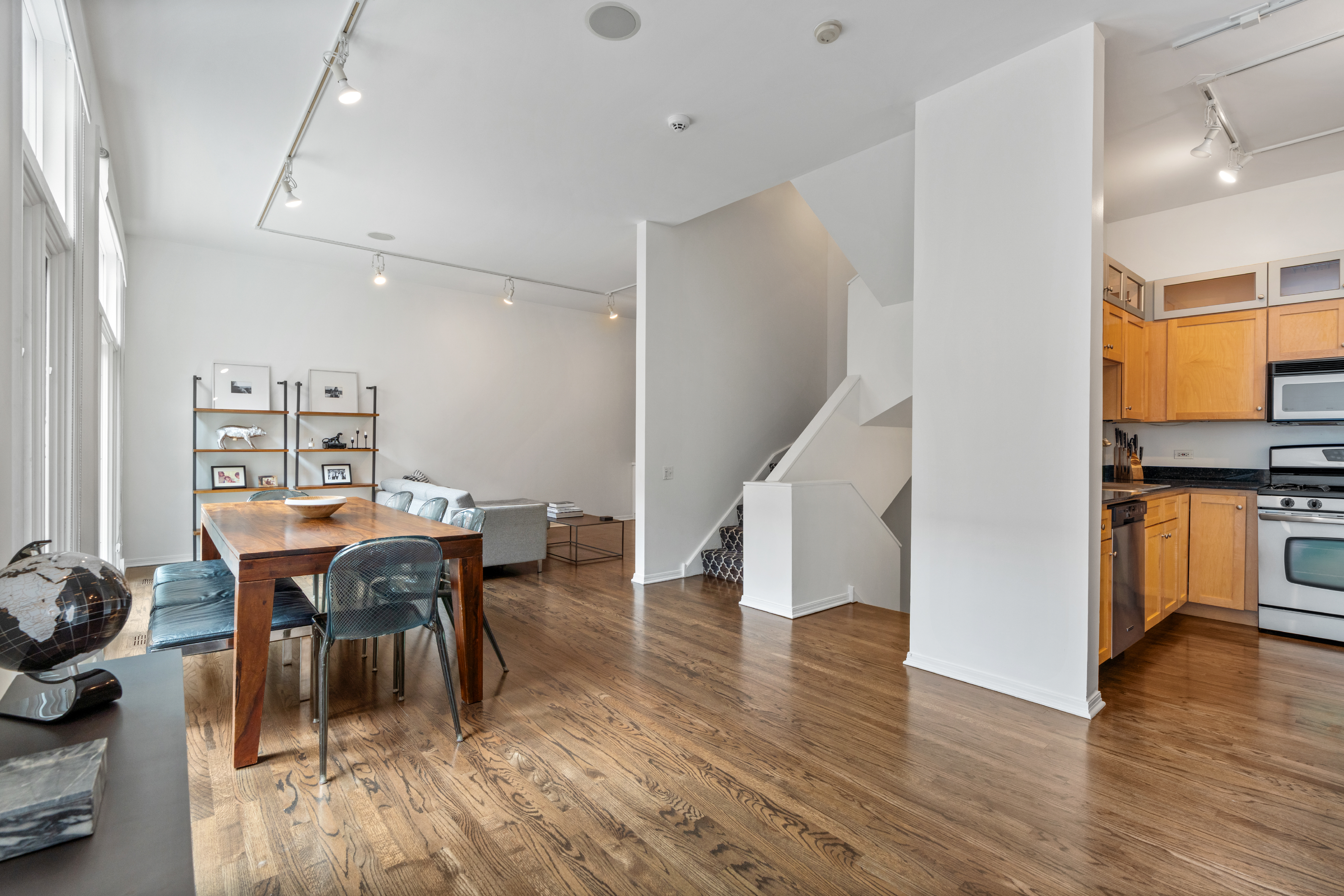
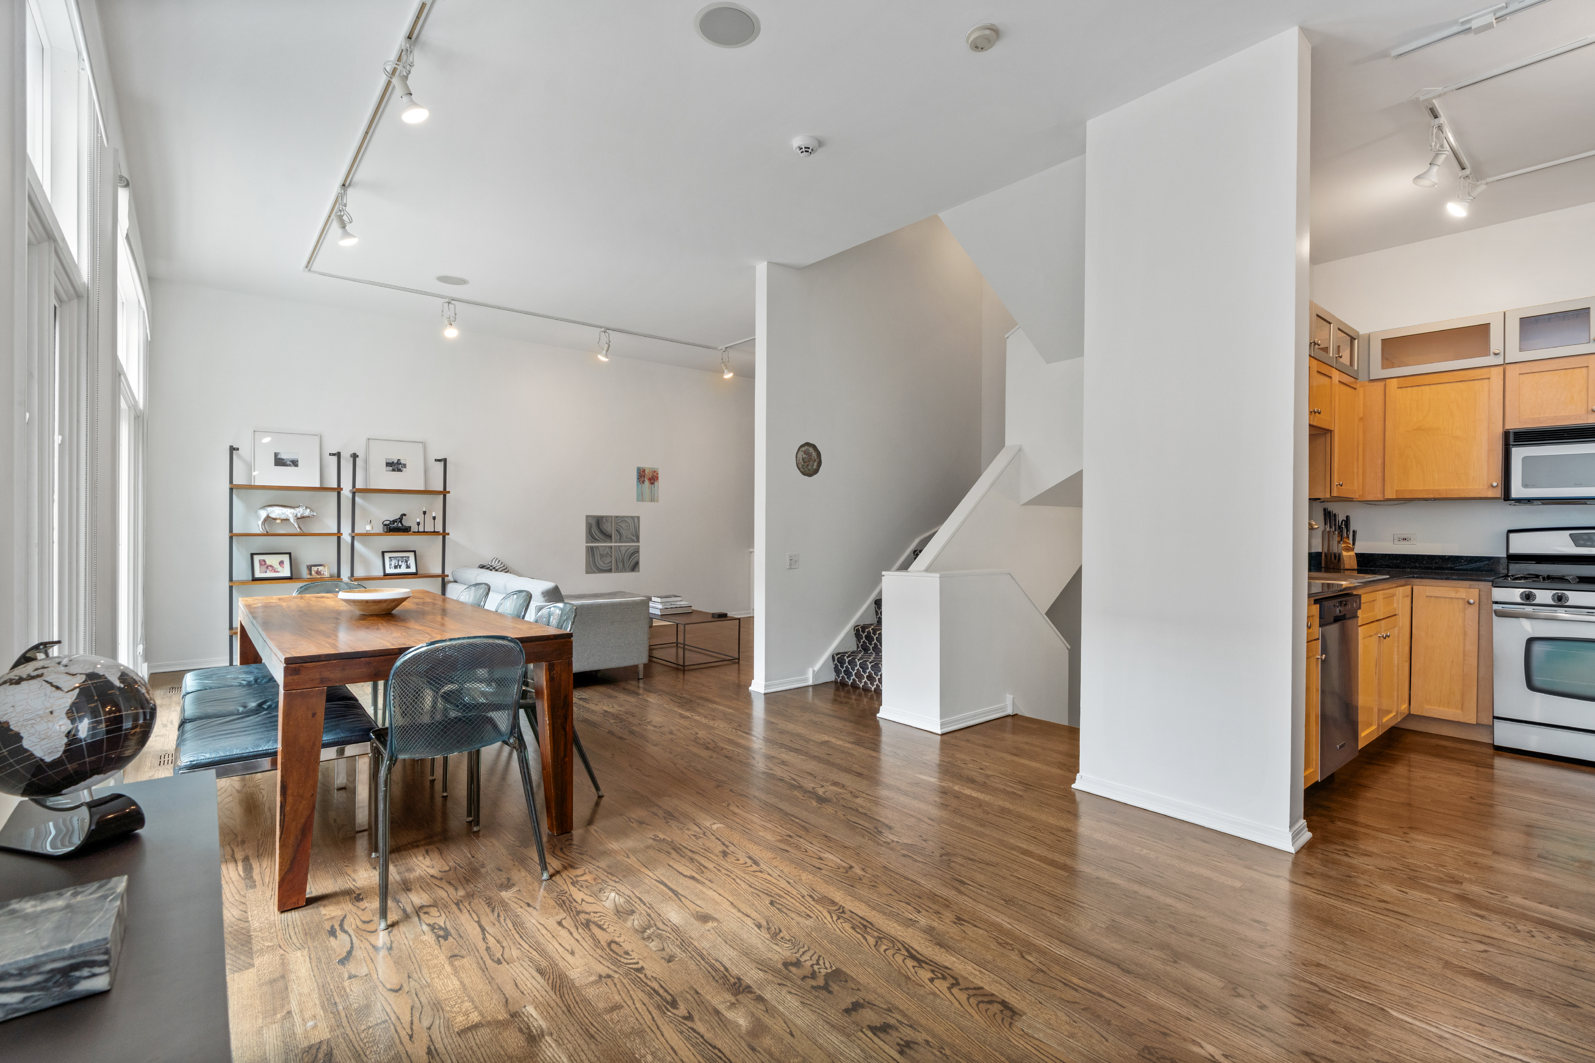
+ decorative plate [795,441,822,478]
+ wall art [585,515,640,574]
+ wall art [636,466,660,503]
